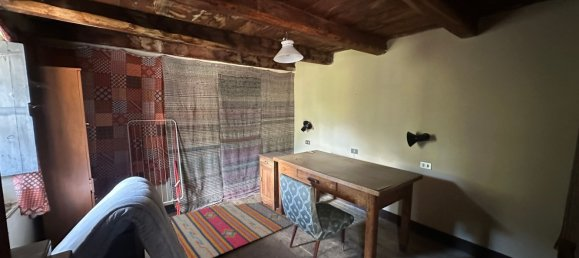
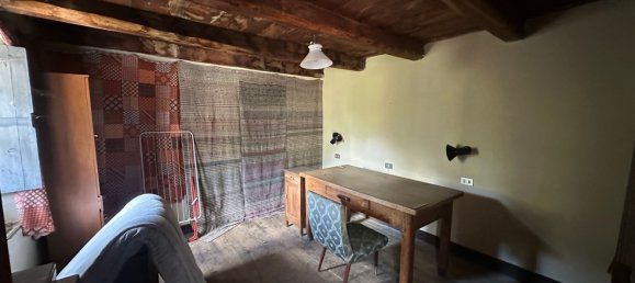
- rug [169,201,294,258]
